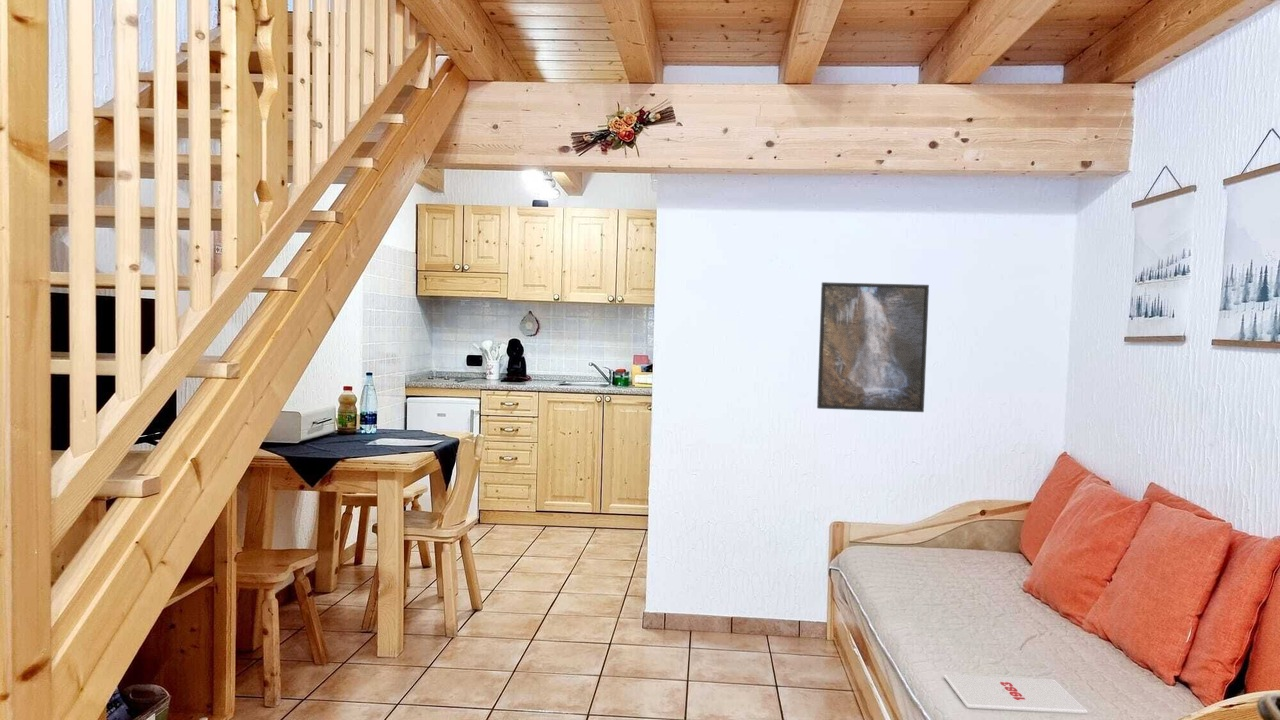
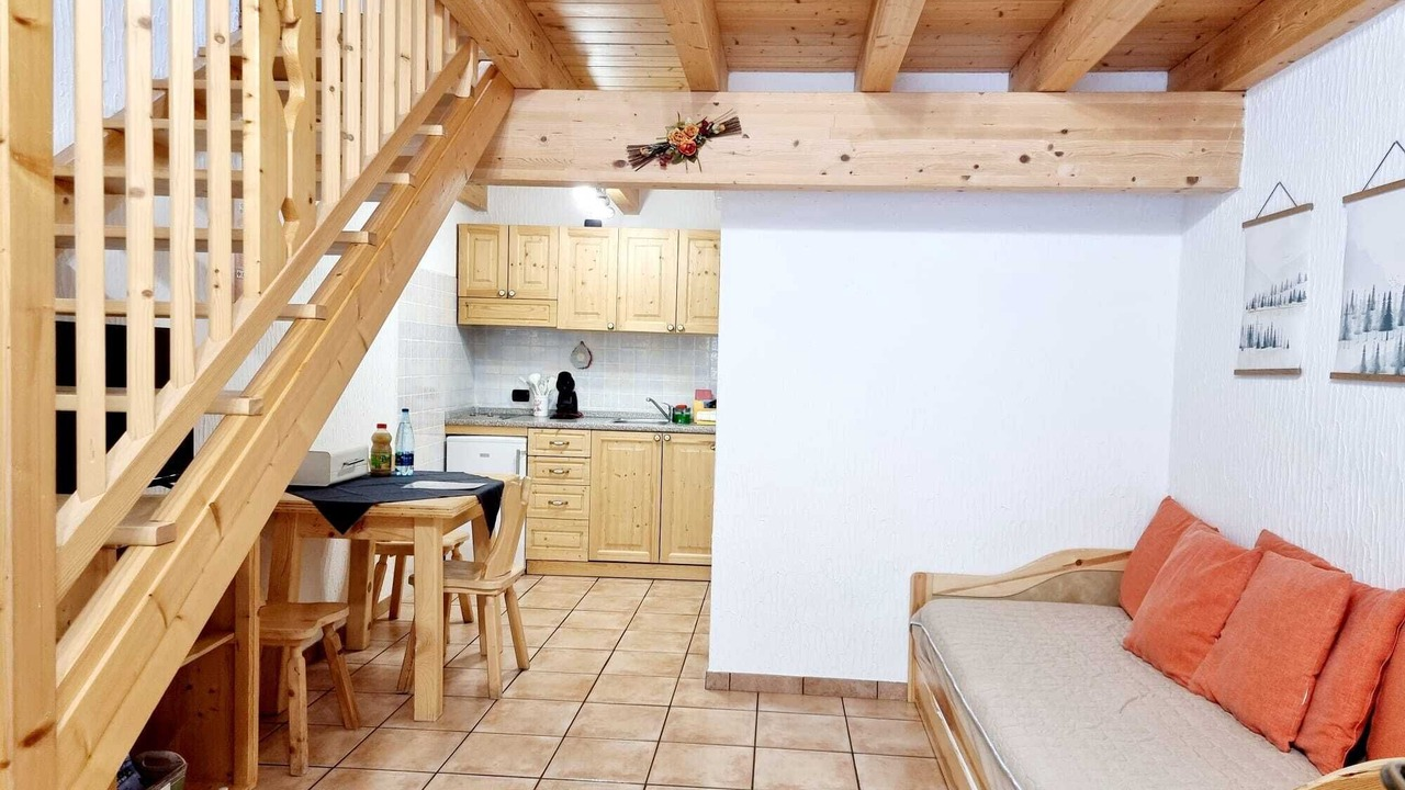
- magazine [943,674,1088,715]
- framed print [816,281,930,413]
